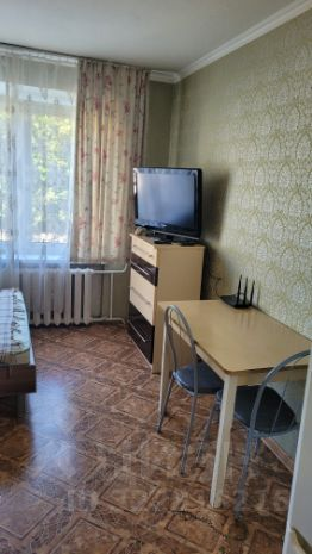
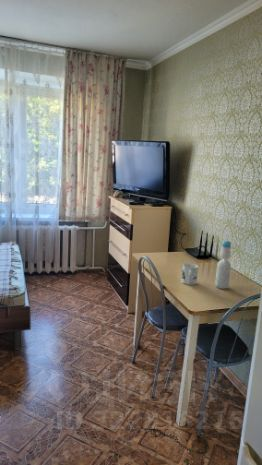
+ mug [181,262,199,286]
+ bottle [214,239,232,290]
